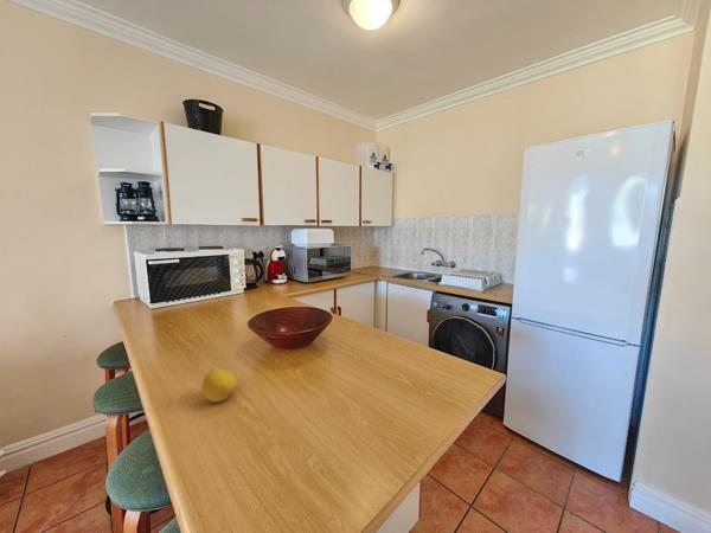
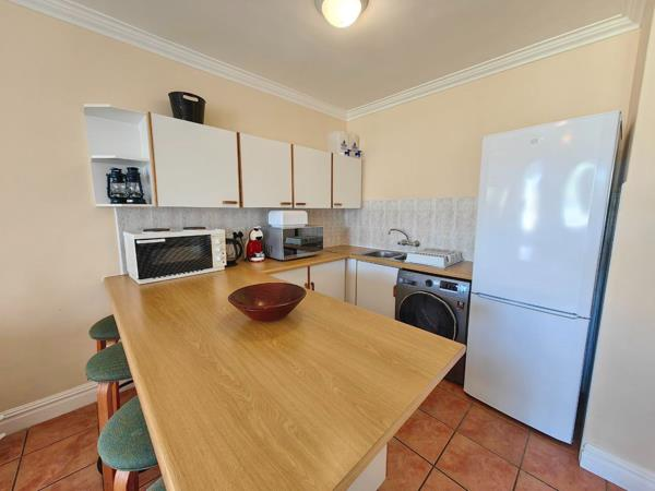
- lemon [201,367,238,403]
